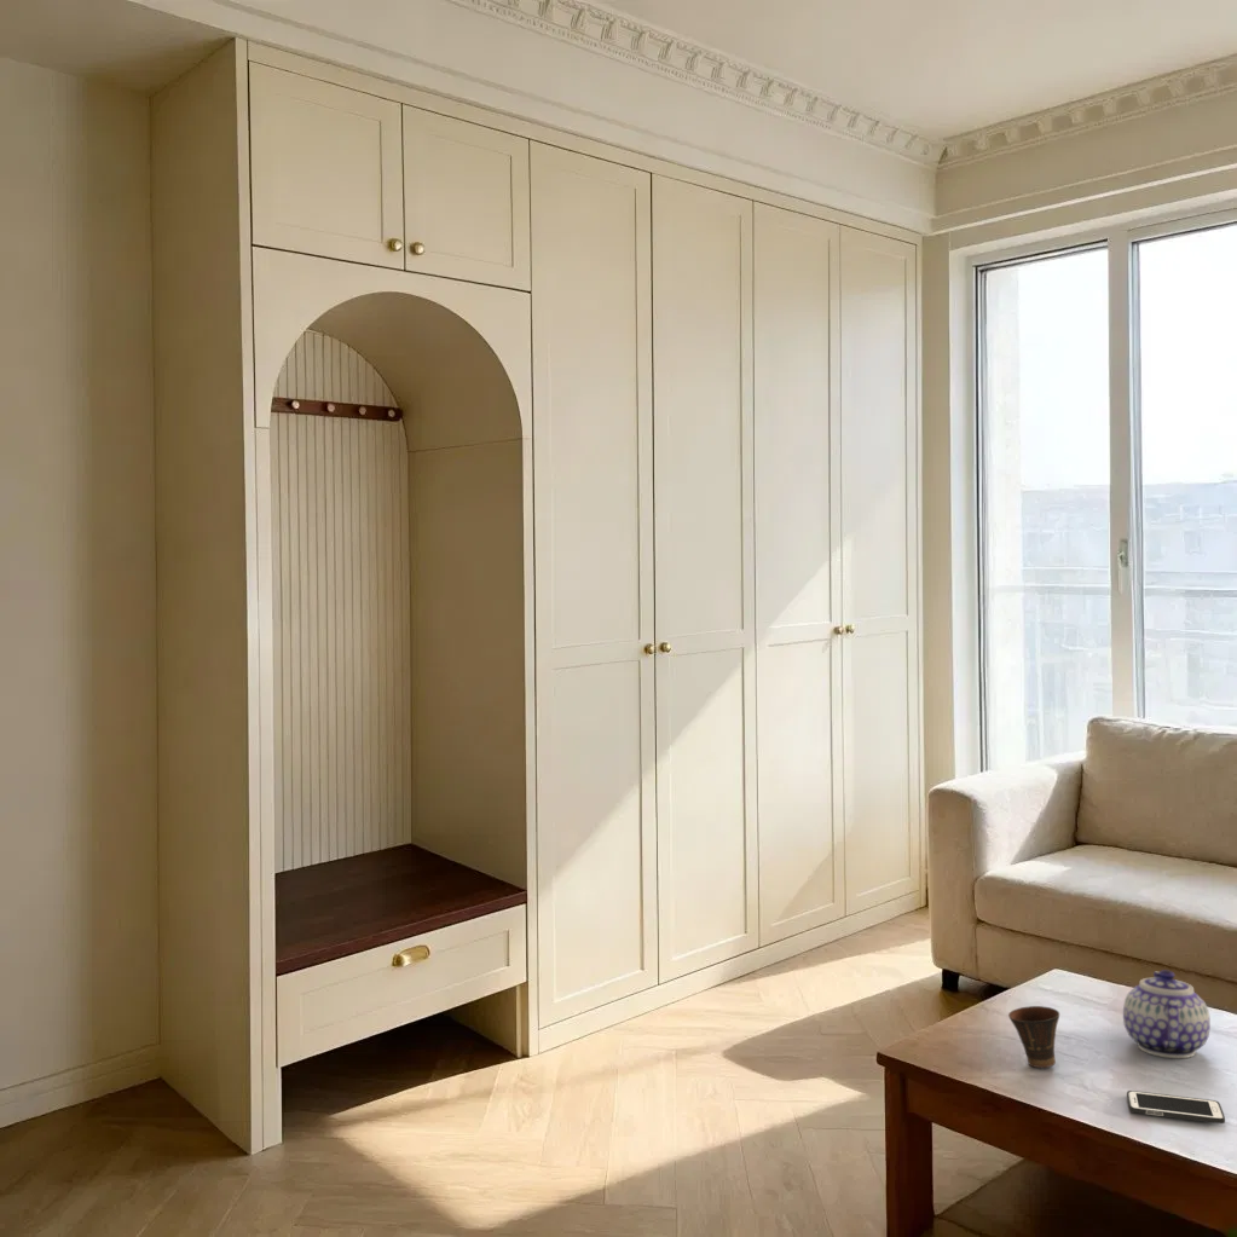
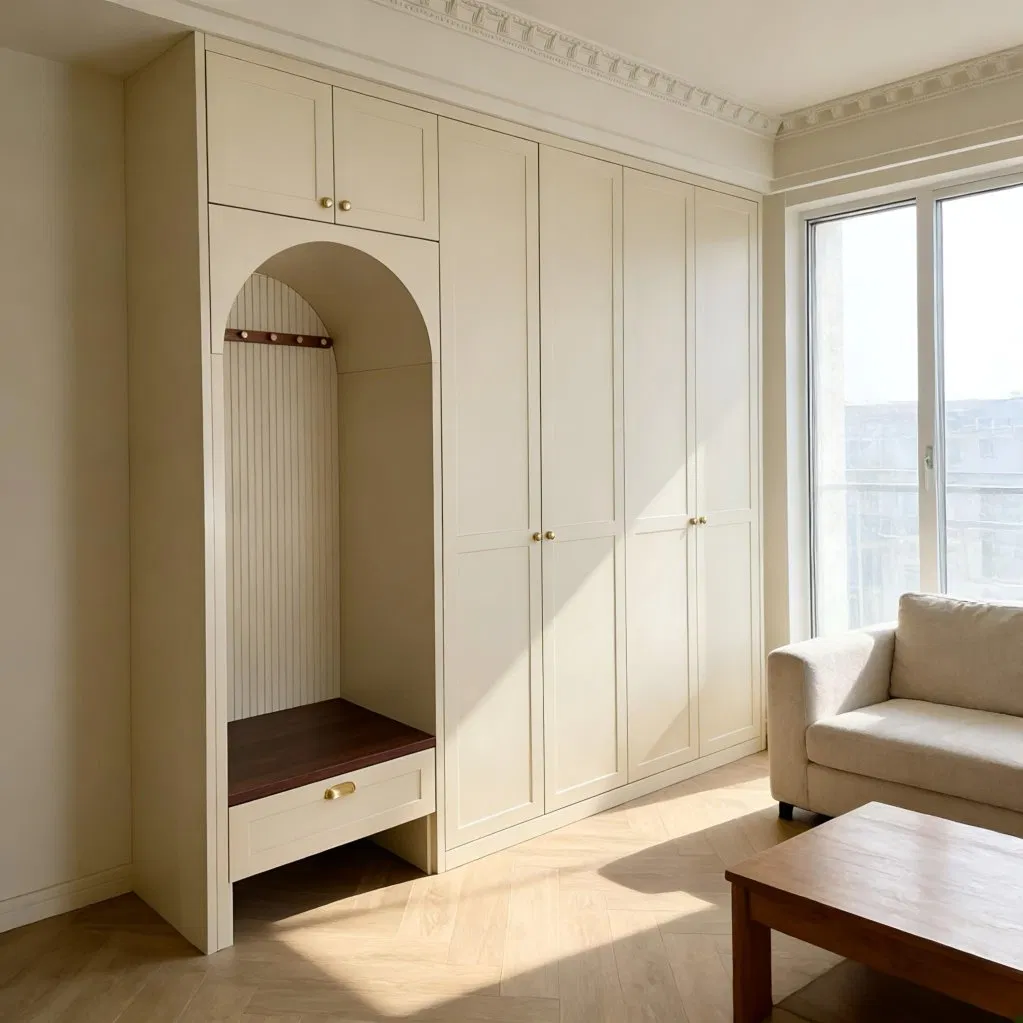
- cup [1007,1005,1060,1069]
- teapot [1122,969,1212,1059]
- cell phone [1126,1089,1226,1125]
